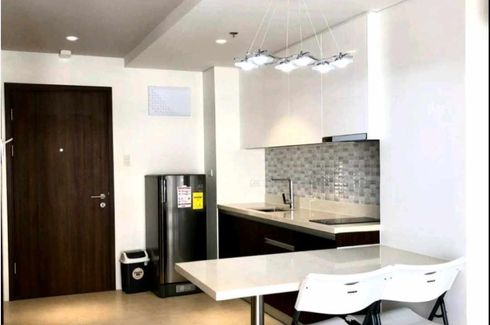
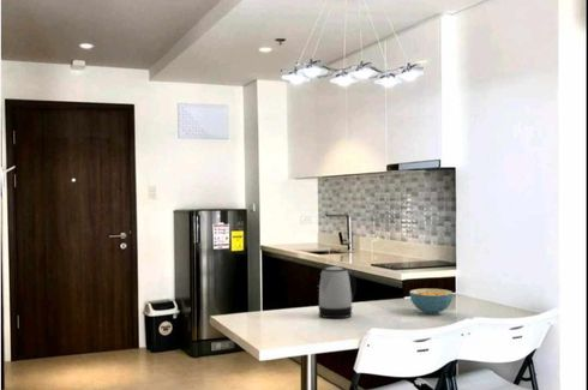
+ kettle [318,265,358,319]
+ cereal bowl [409,288,454,316]
